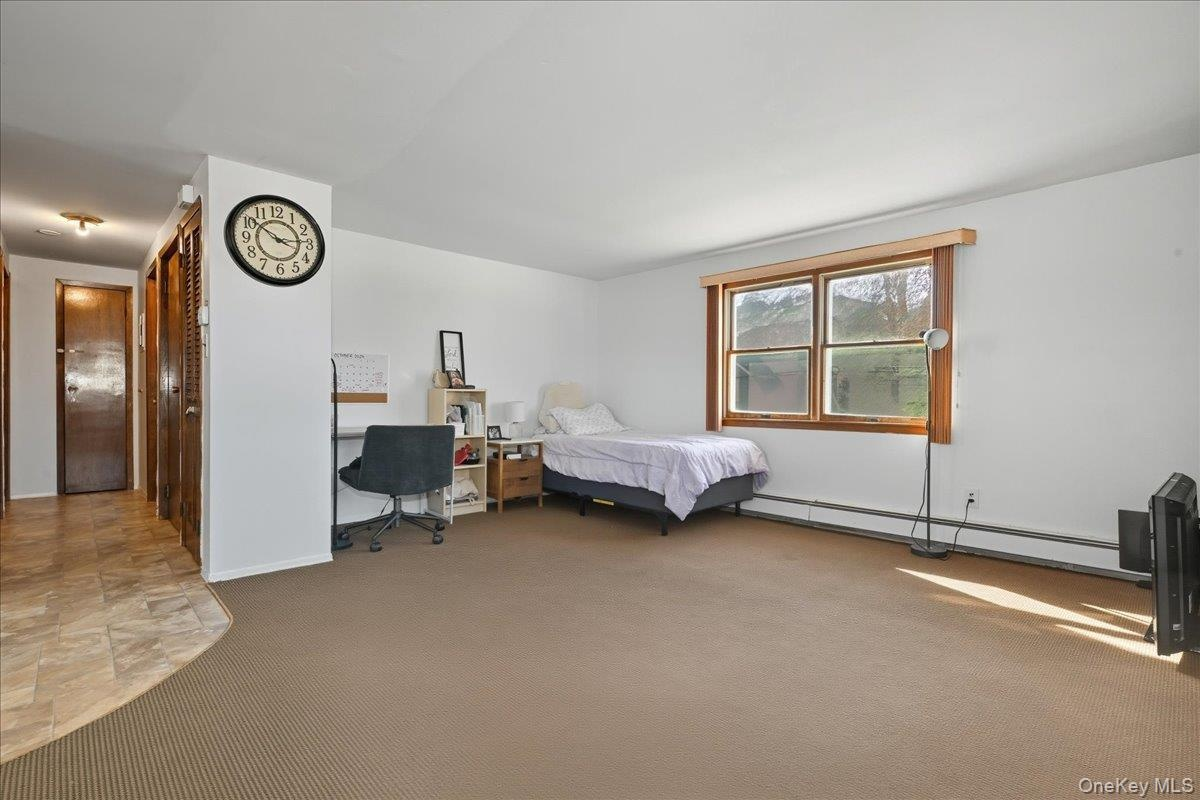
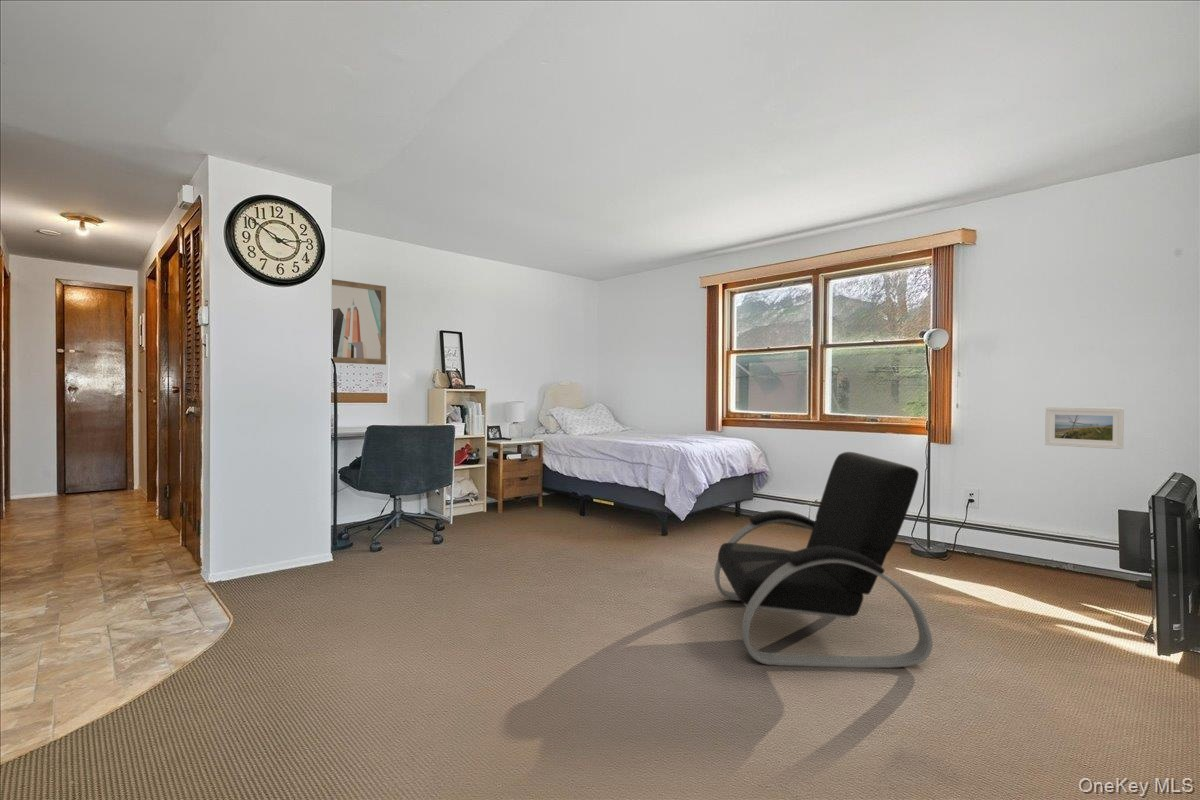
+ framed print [1044,406,1125,450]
+ wall art [331,278,387,366]
+ armchair [713,451,934,669]
